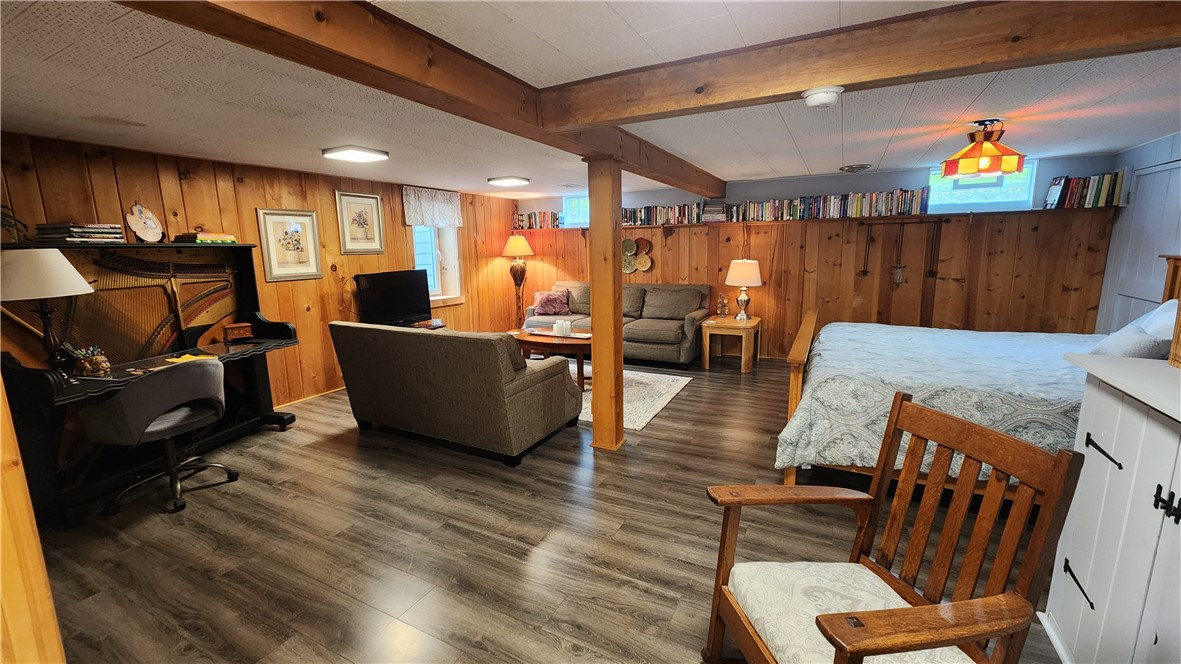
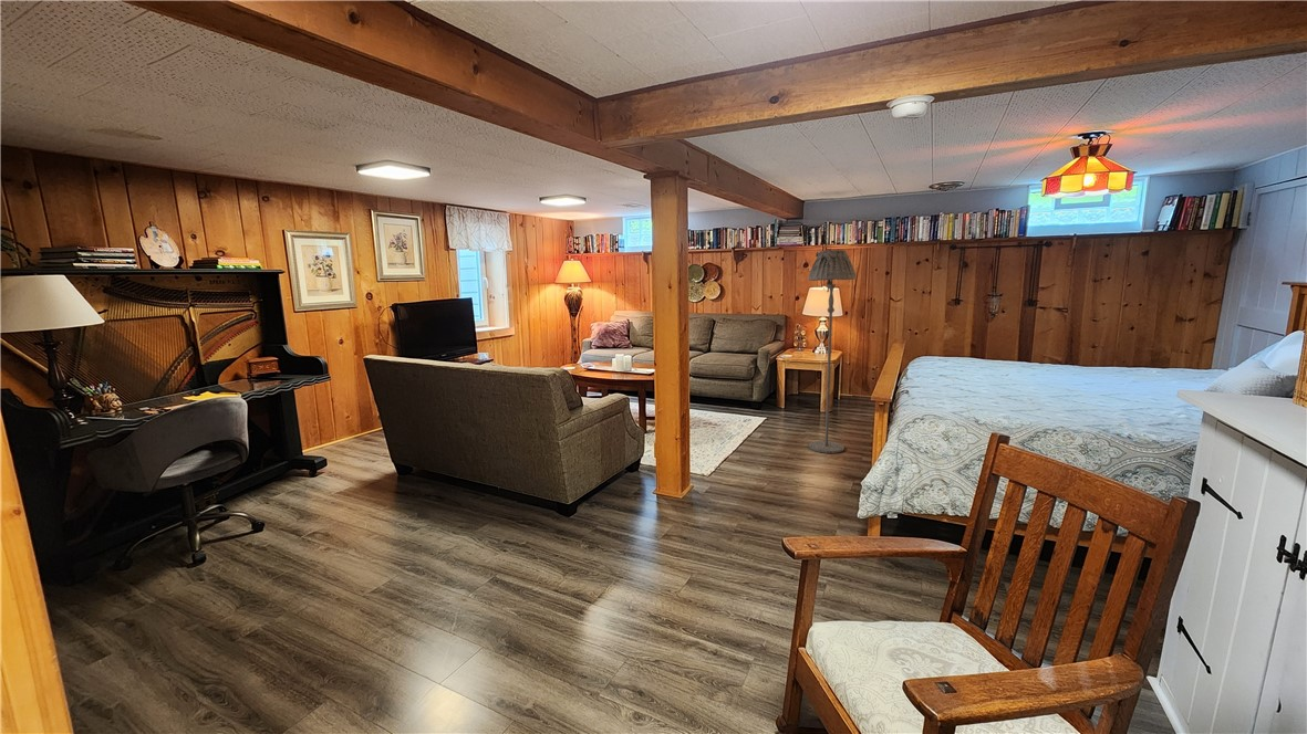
+ floor lamp [807,249,857,454]
